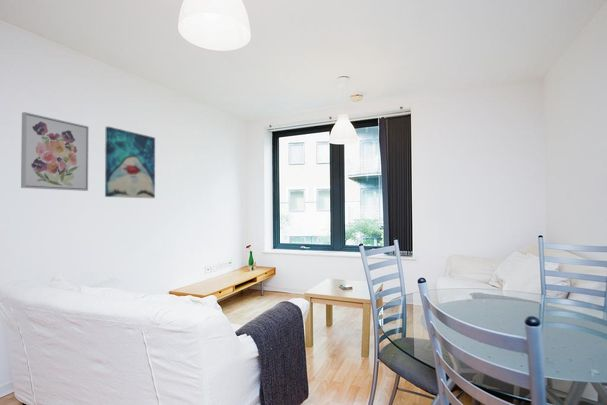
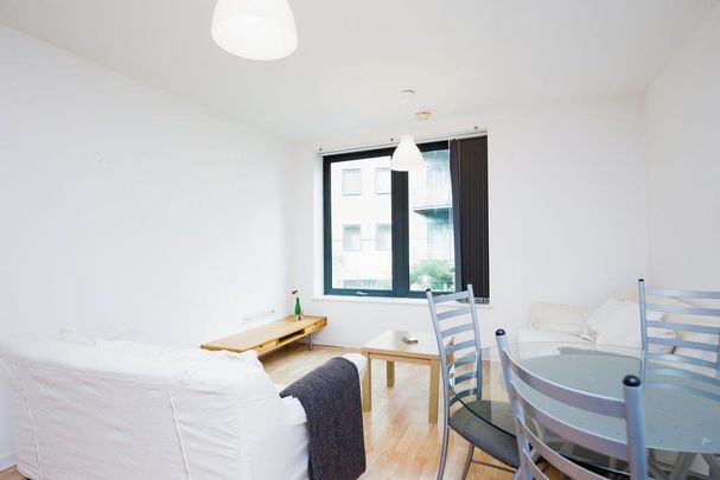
- wall art [20,111,90,192]
- wall art [104,126,156,199]
